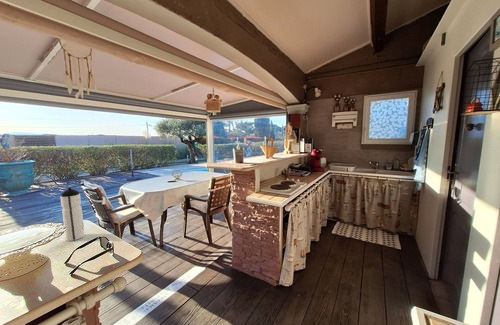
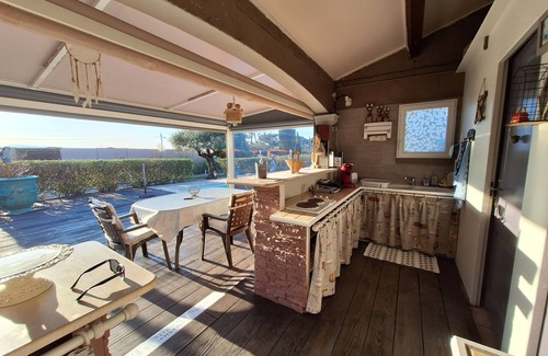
- water bottle [59,187,86,242]
